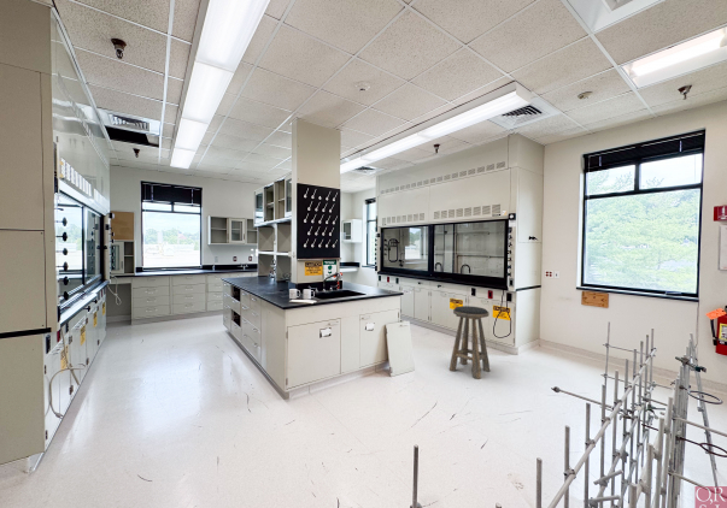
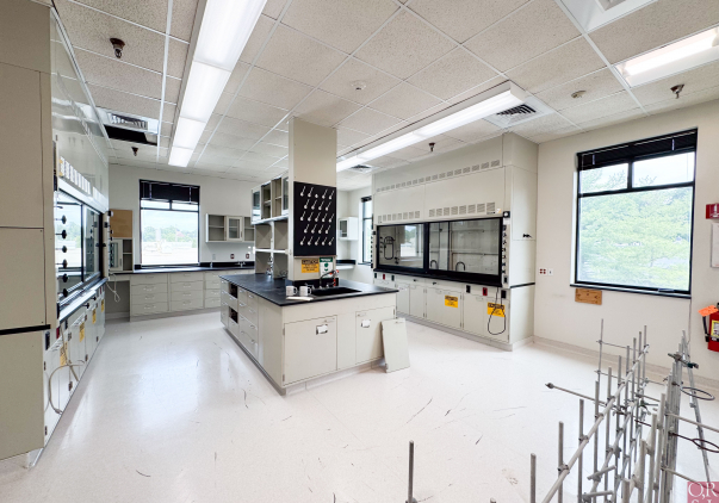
- stool [448,305,491,380]
